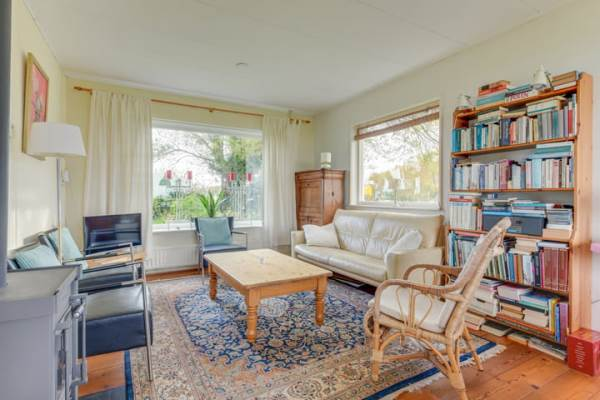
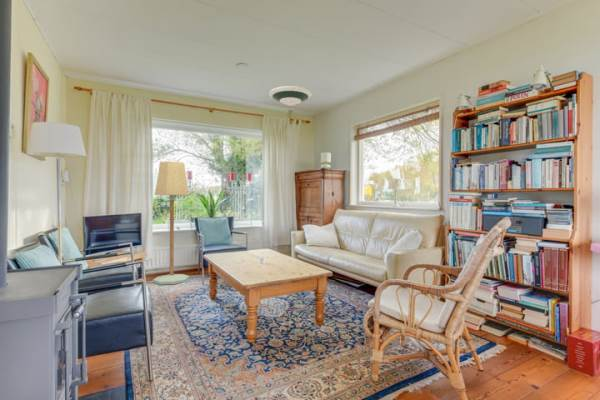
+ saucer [268,85,313,107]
+ floor lamp [152,160,190,286]
